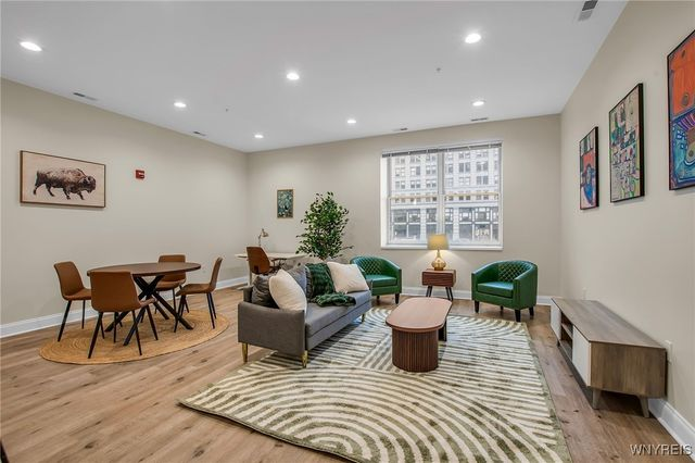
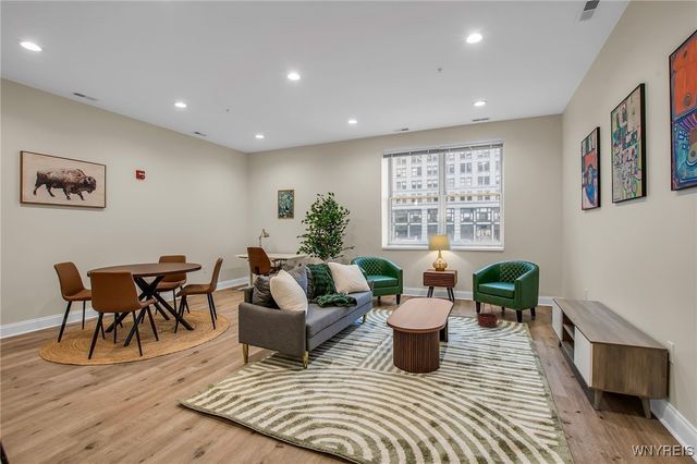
+ basket [476,297,500,328]
